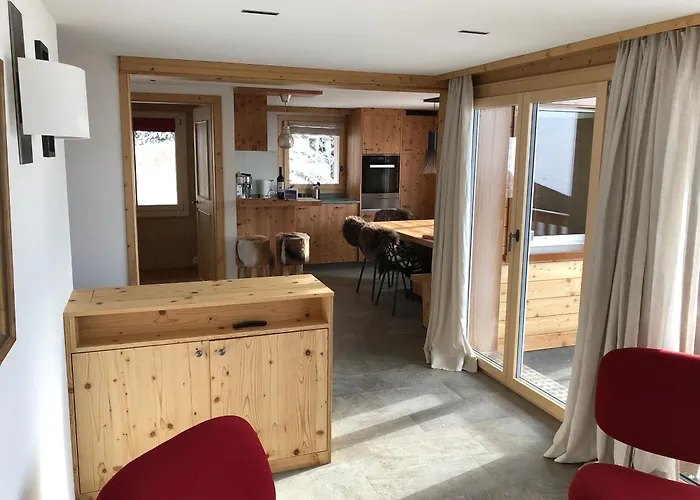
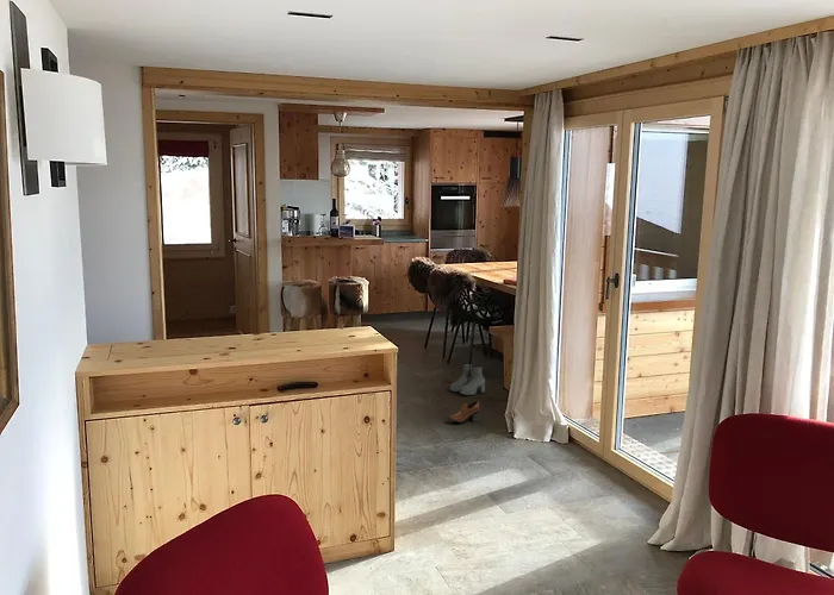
+ shoe [447,400,481,424]
+ boots [449,362,486,396]
